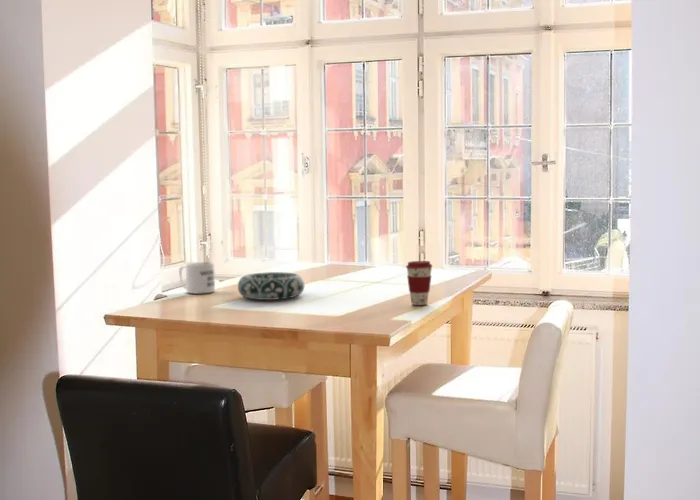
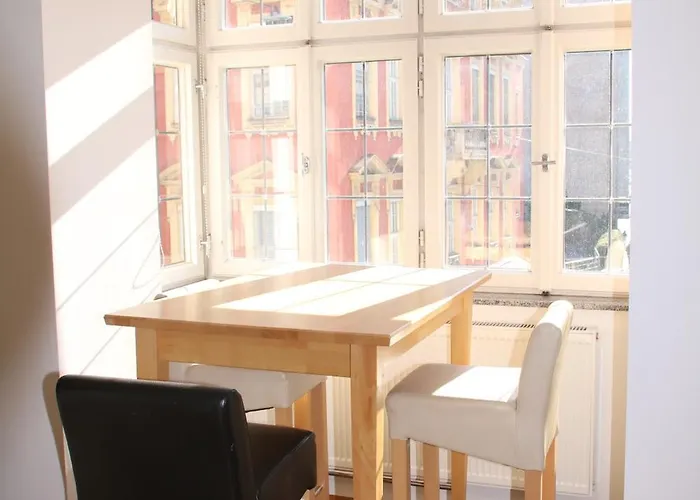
- mug [178,261,216,295]
- coffee cup [405,260,433,306]
- decorative bowl [237,271,305,301]
